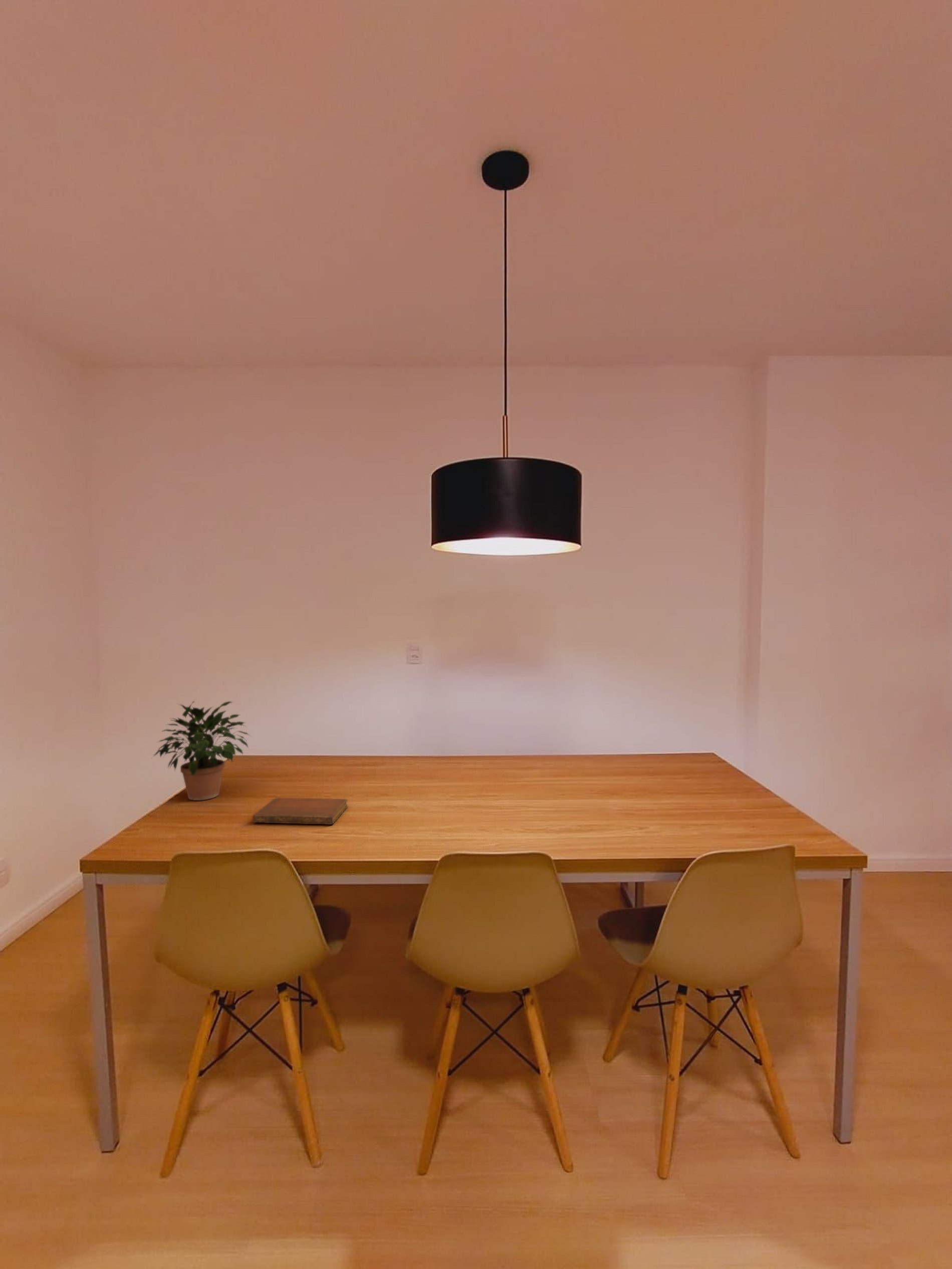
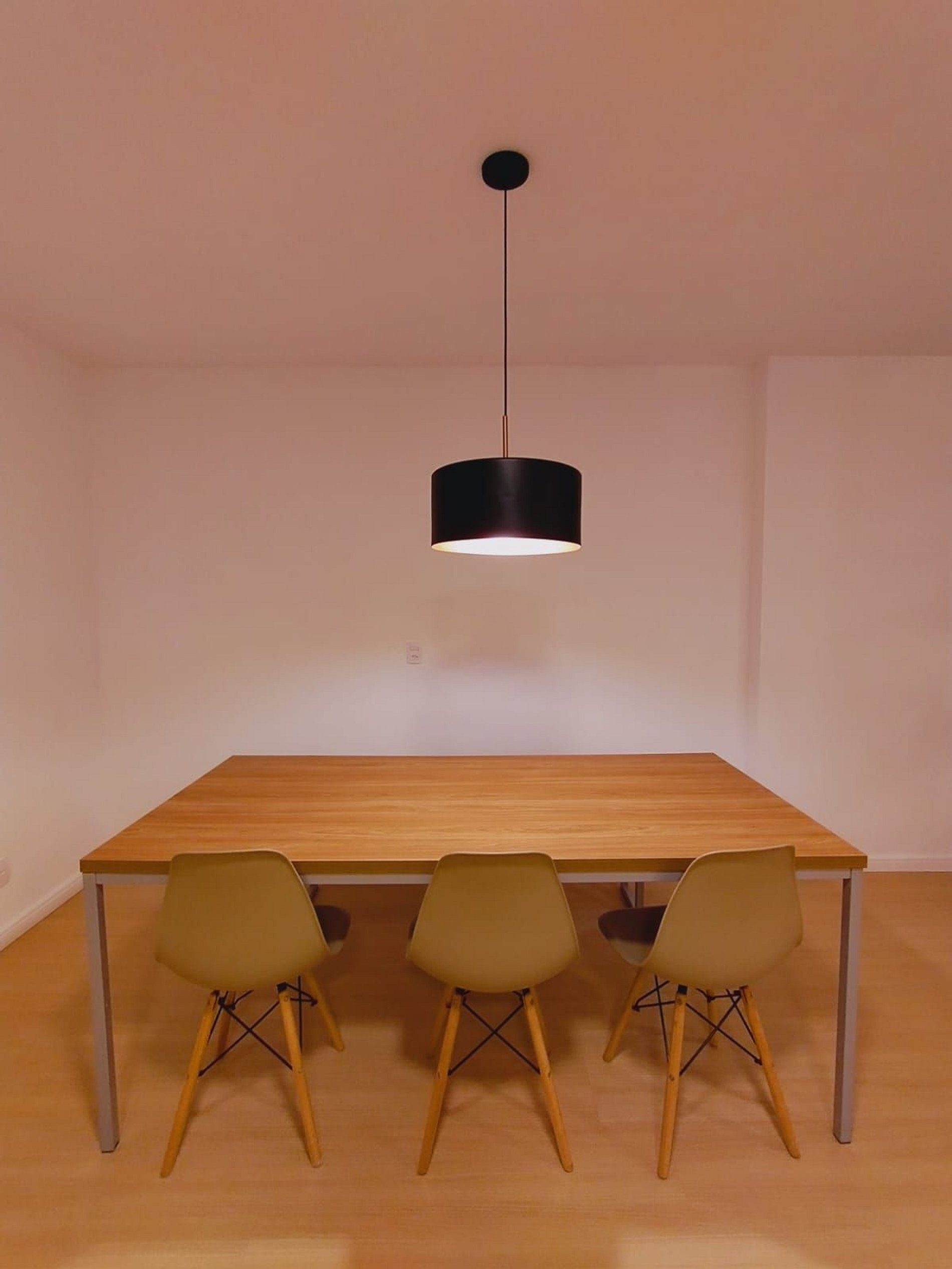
- notebook [252,797,348,825]
- potted plant [152,700,252,801]
